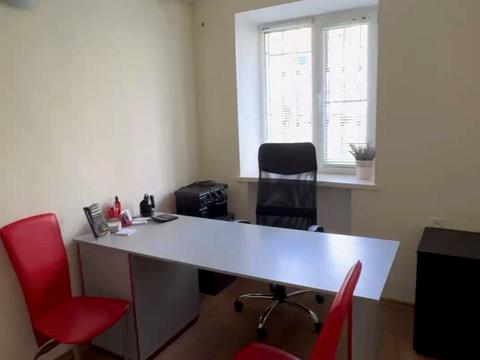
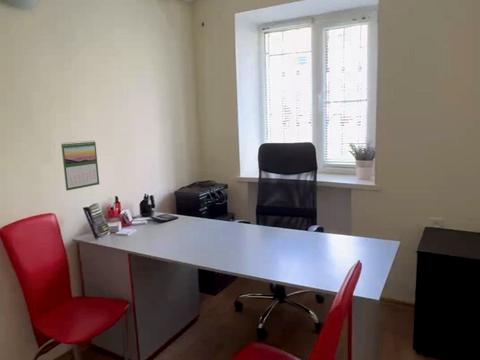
+ calendar [60,139,100,192]
